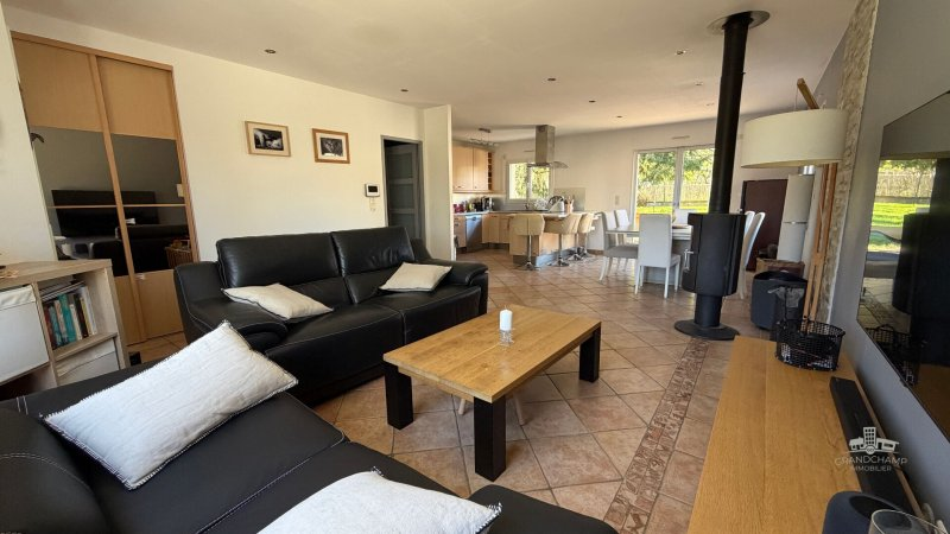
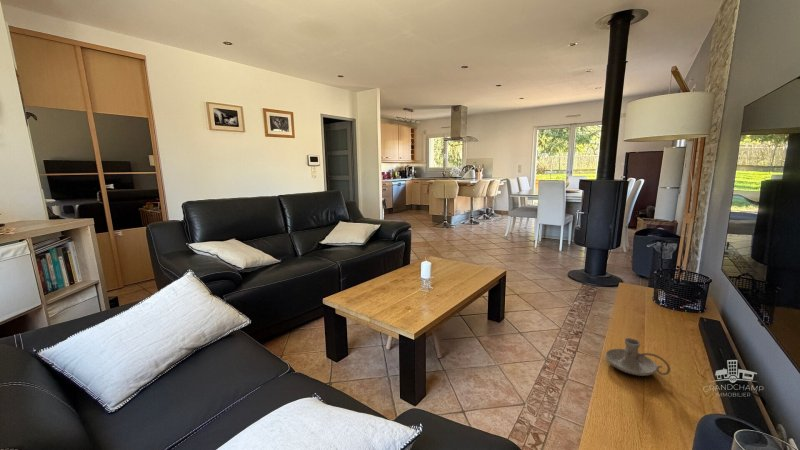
+ candle holder [605,337,671,377]
